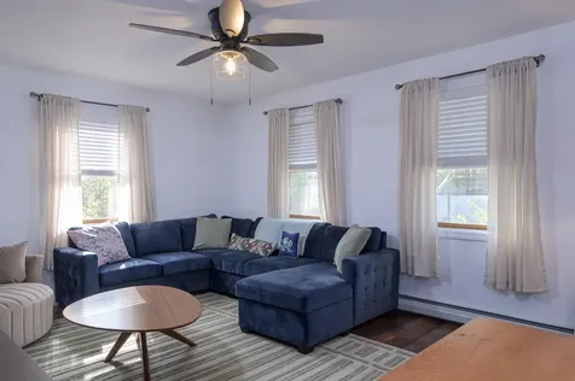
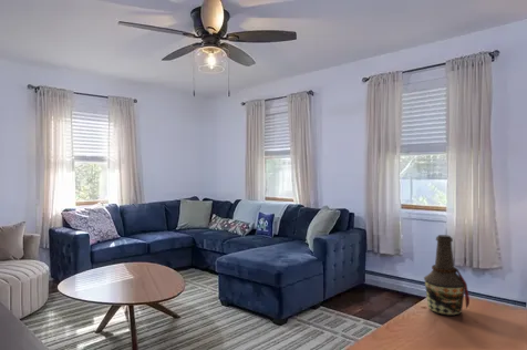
+ bottle [423,234,471,317]
